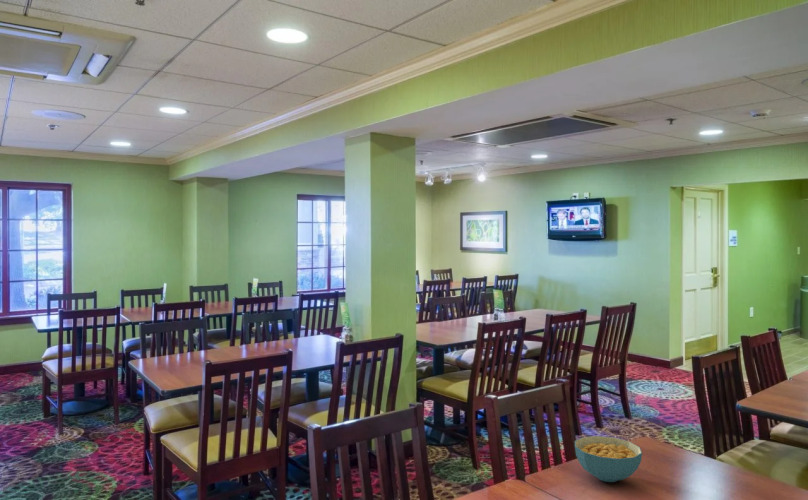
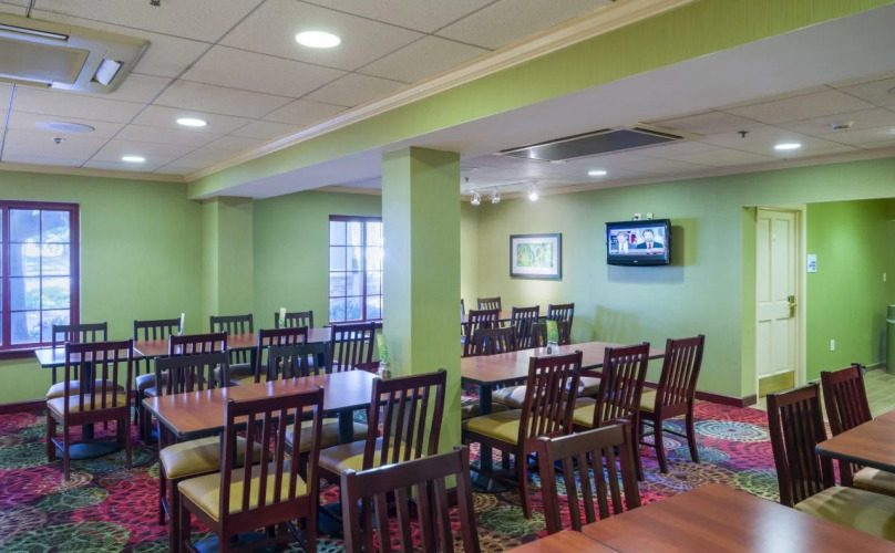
- cereal bowl [574,435,643,483]
